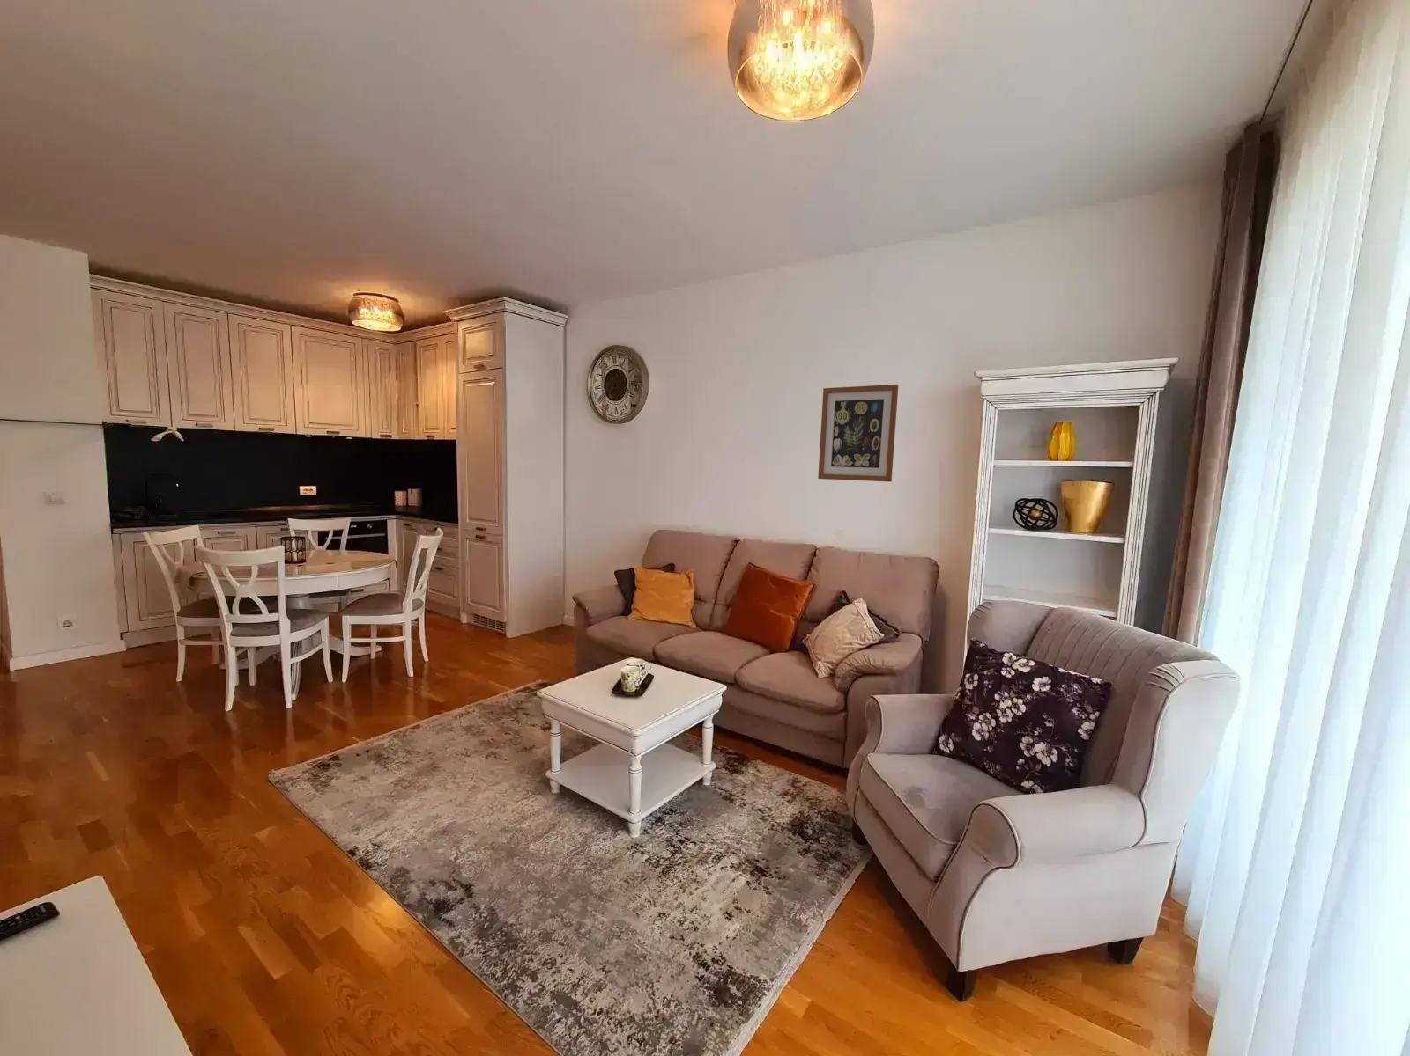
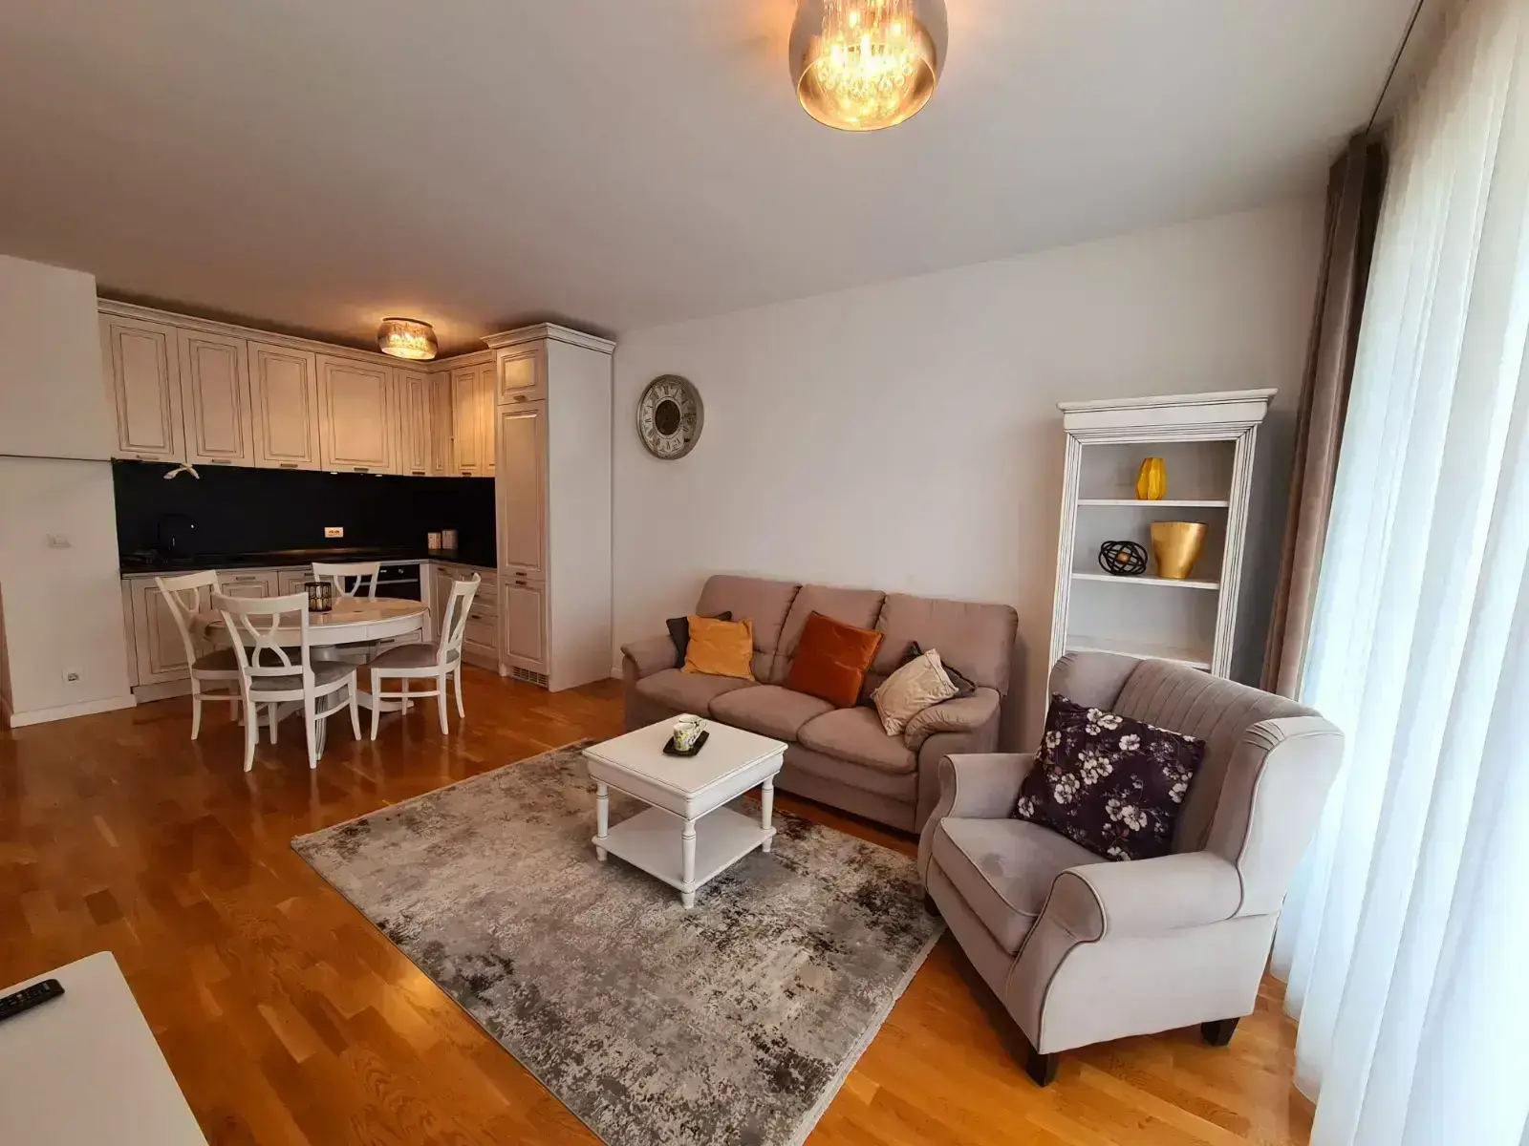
- wall art [817,384,899,484]
